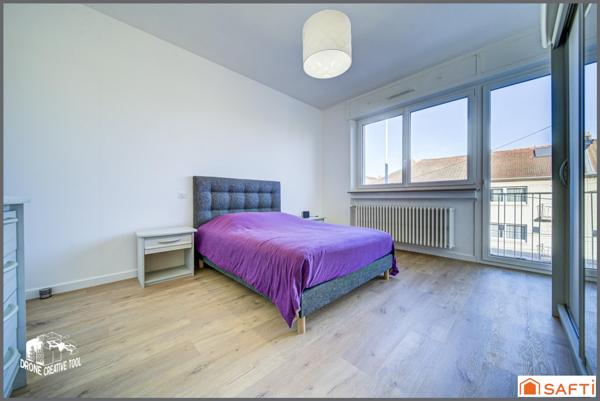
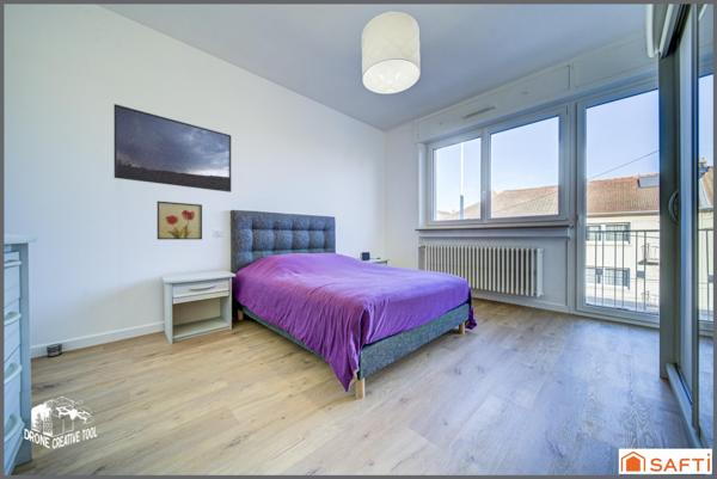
+ wall art [157,199,203,240]
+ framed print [114,103,232,194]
